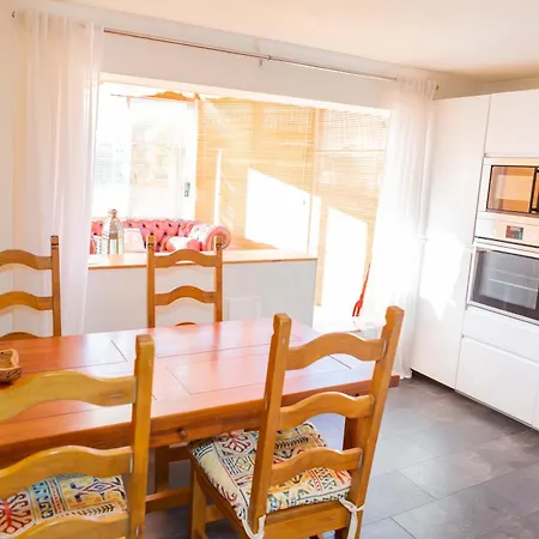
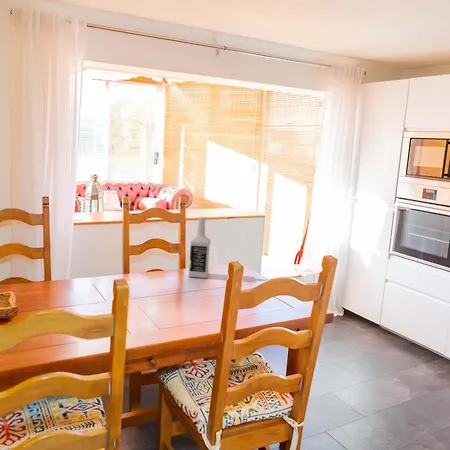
+ vodka [187,216,212,279]
